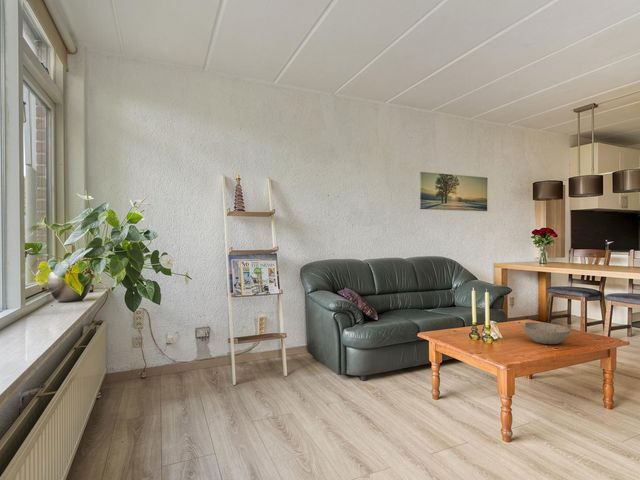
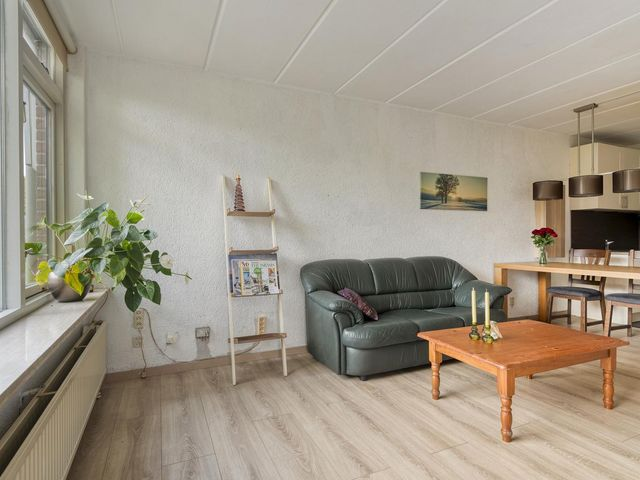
- bowl [521,322,572,345]
